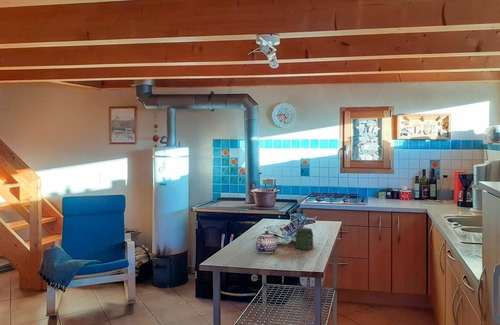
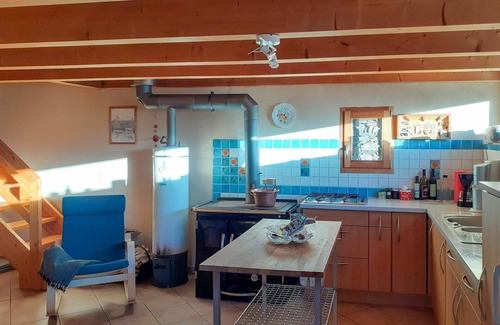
- teapot [255,230,278,254]
- jar [295,227,314,251]
